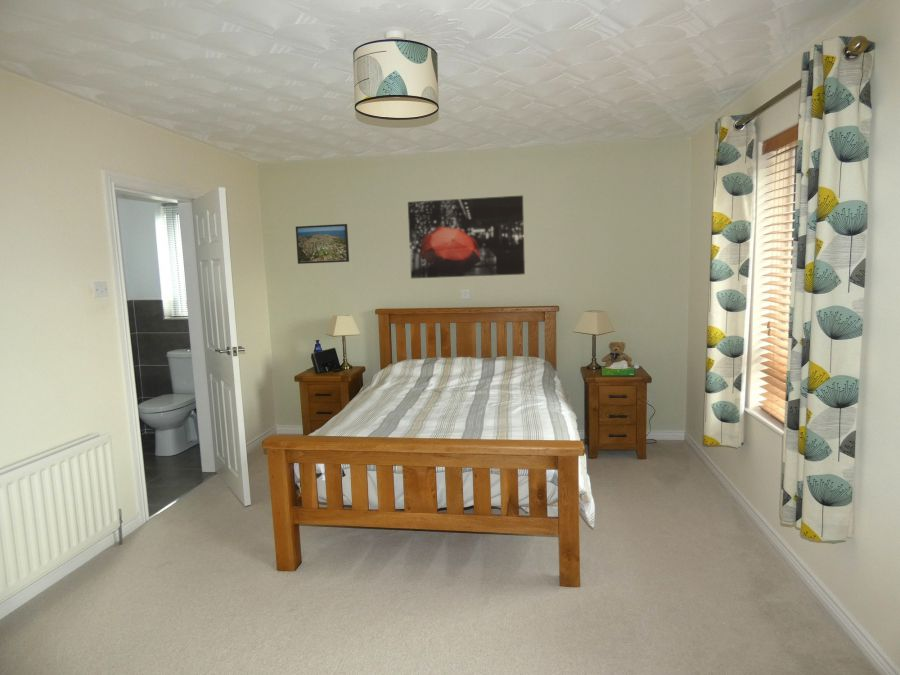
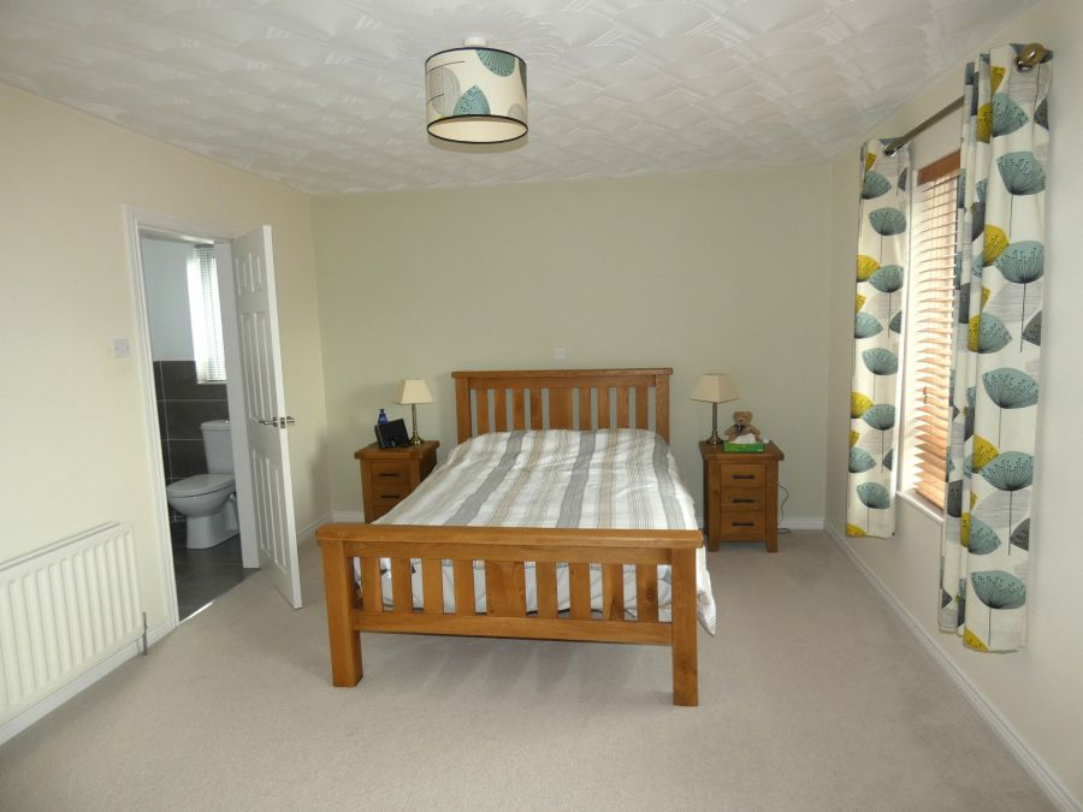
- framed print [295,223,350,265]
- wall art [407,194,526,280]
